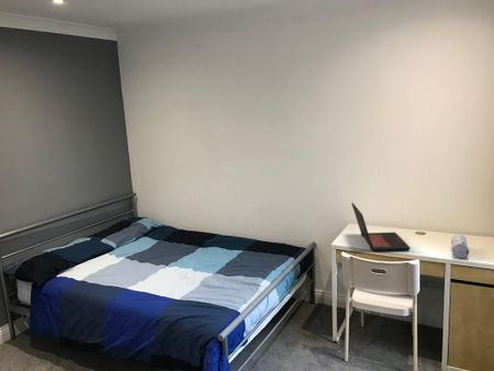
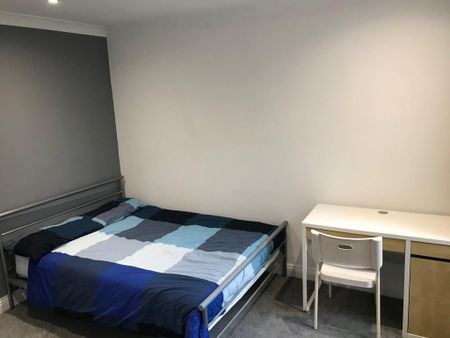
- laptop [350,202,411,251]
- pencil case [450,233,470,259]
